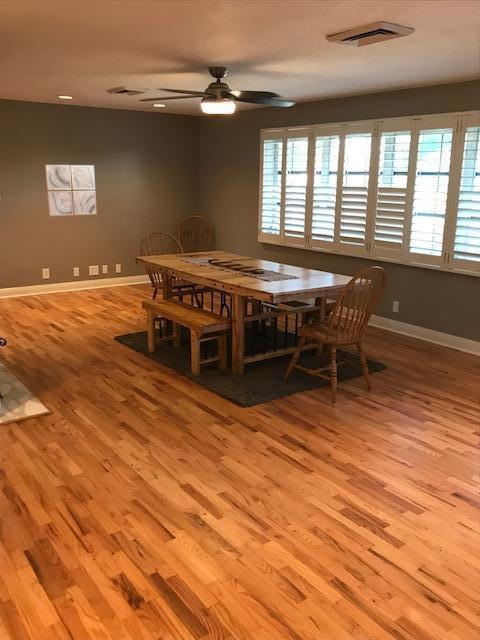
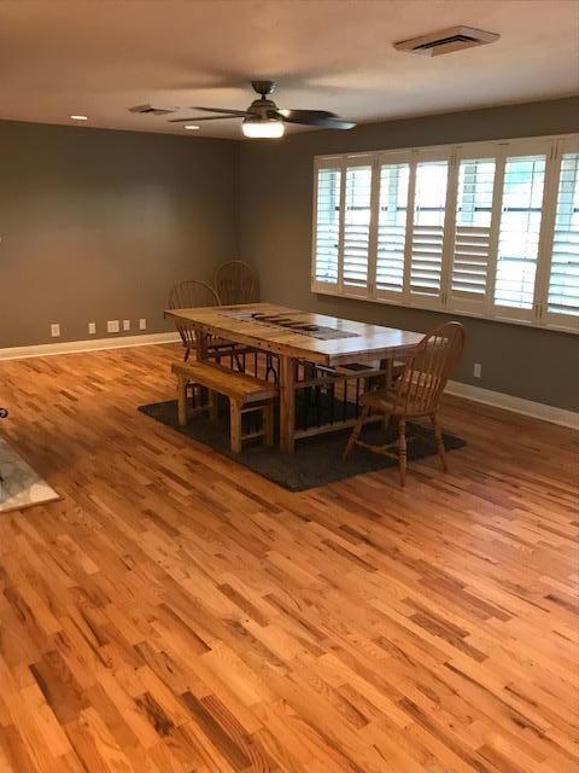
- wall art [44,164,98,217]
